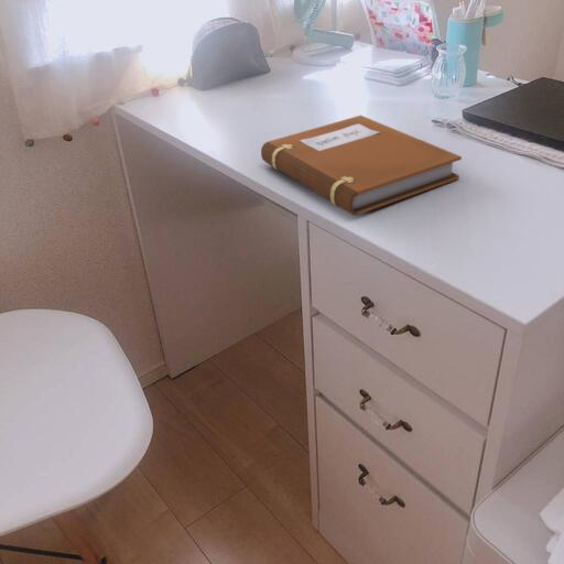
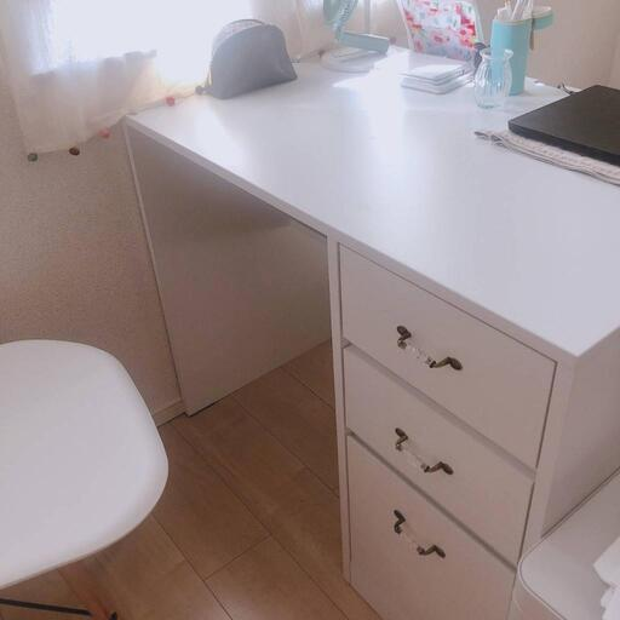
- notebook [260,115,463,216]
